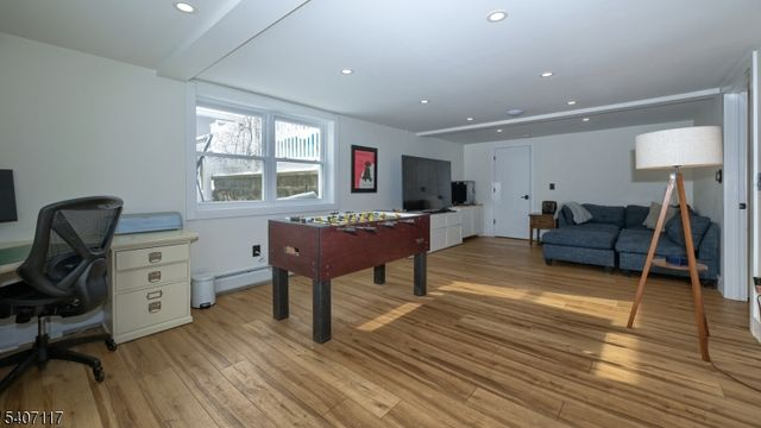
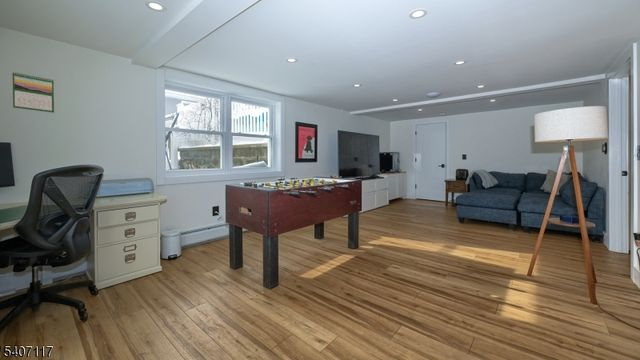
+ calendar [11,71,55,114]
